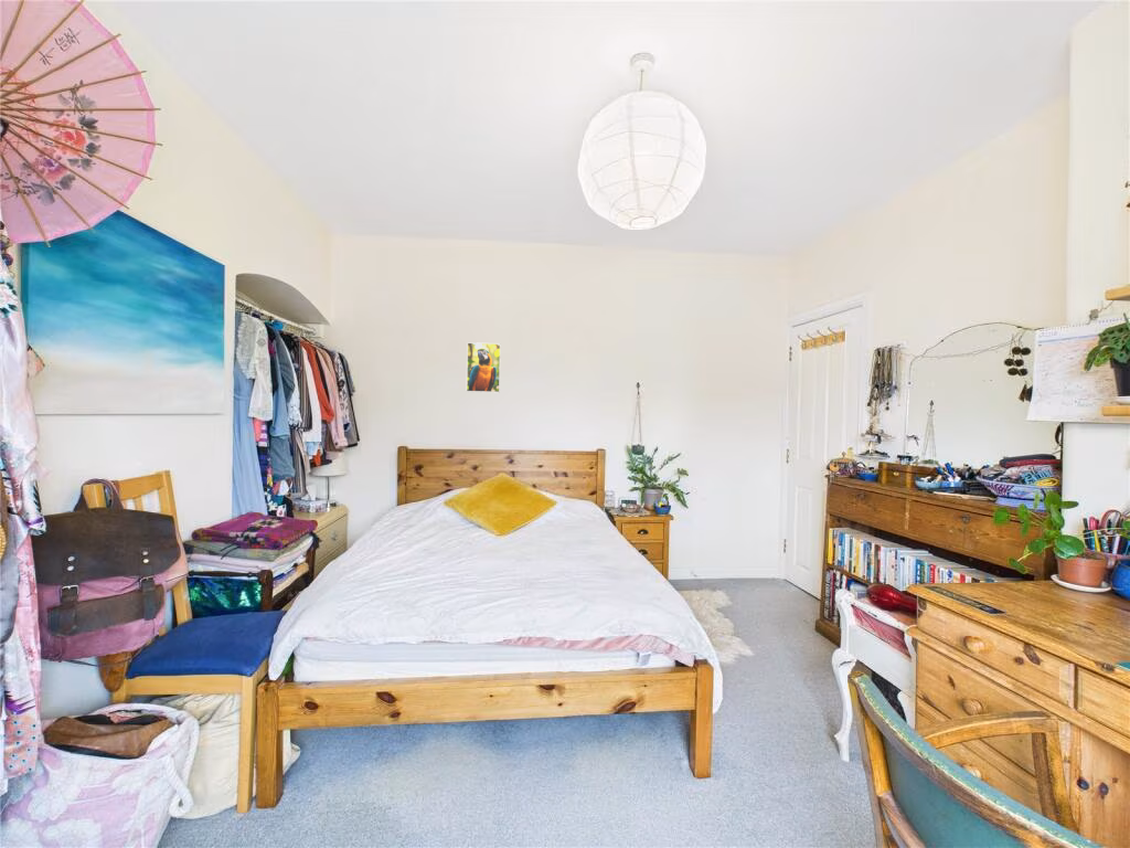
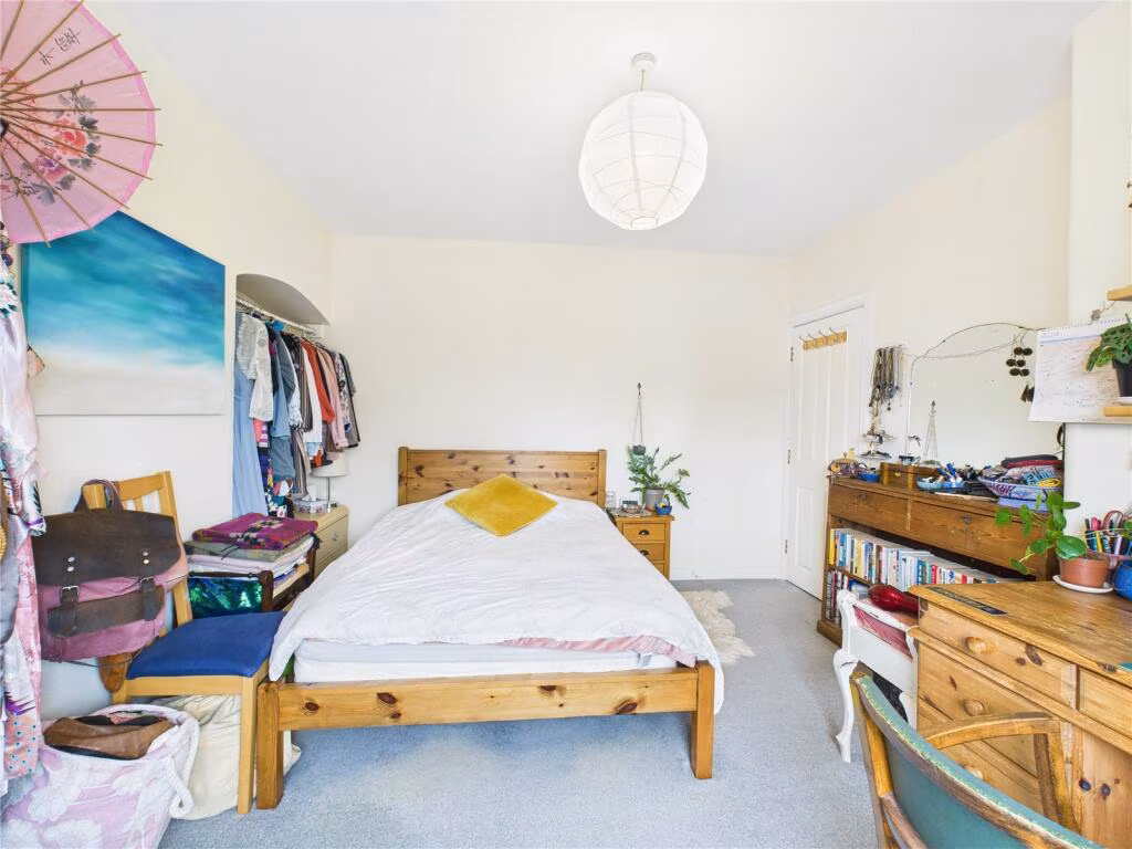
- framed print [466,341,502,393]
